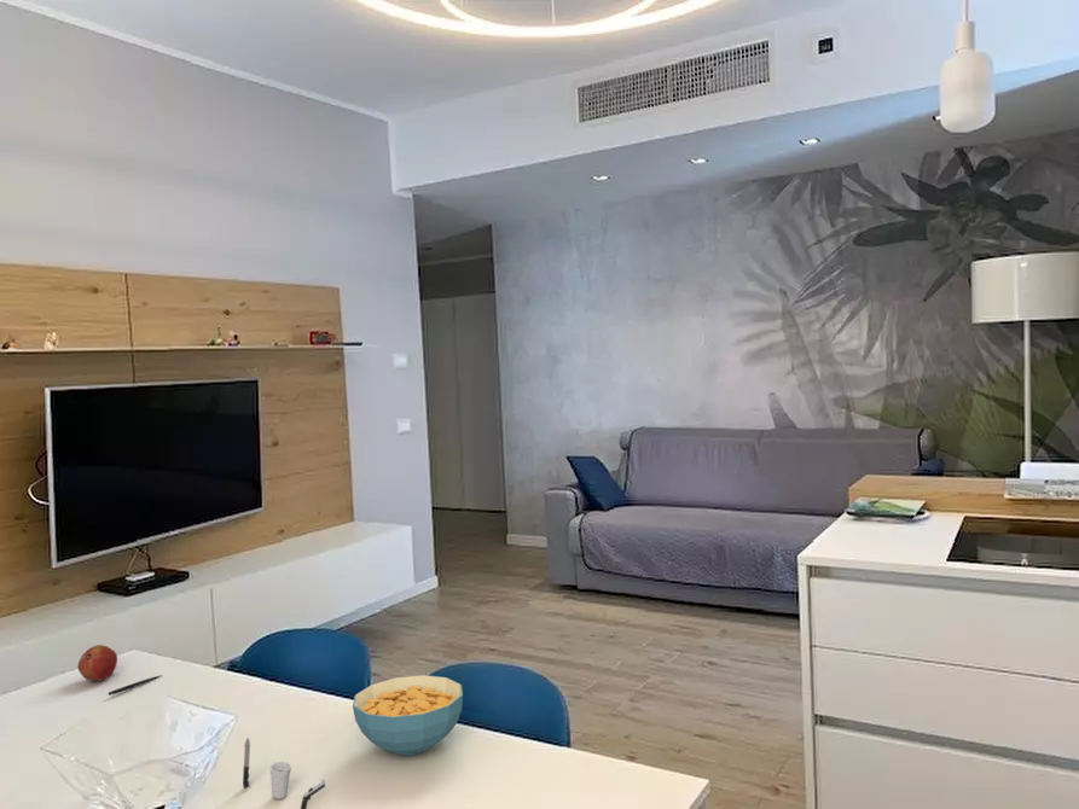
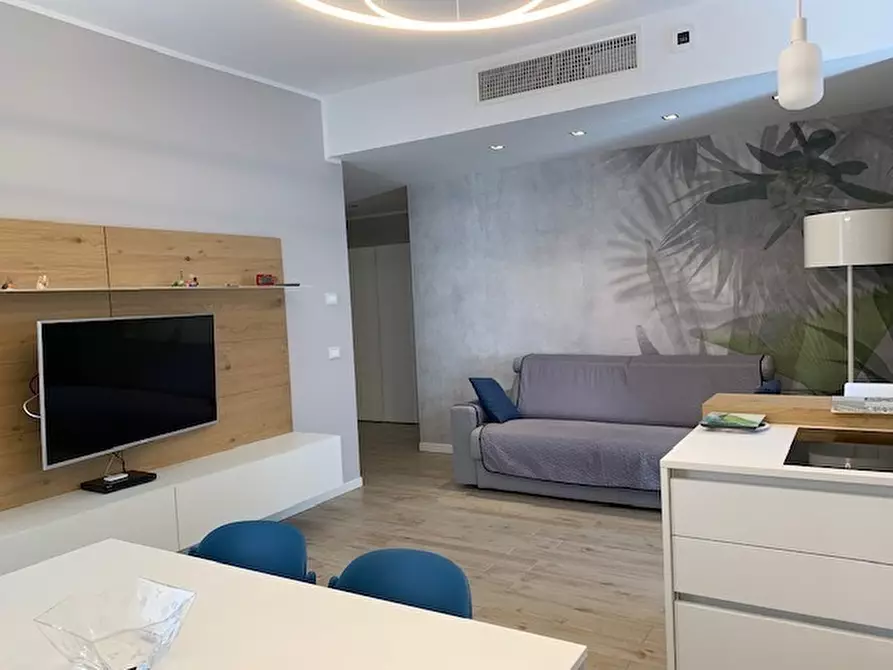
- fruit [76,644,118,682]
- pen [108,674,163,697]
- cup [242,737,326,809]
- cereal bowl [352,674,464,757]
